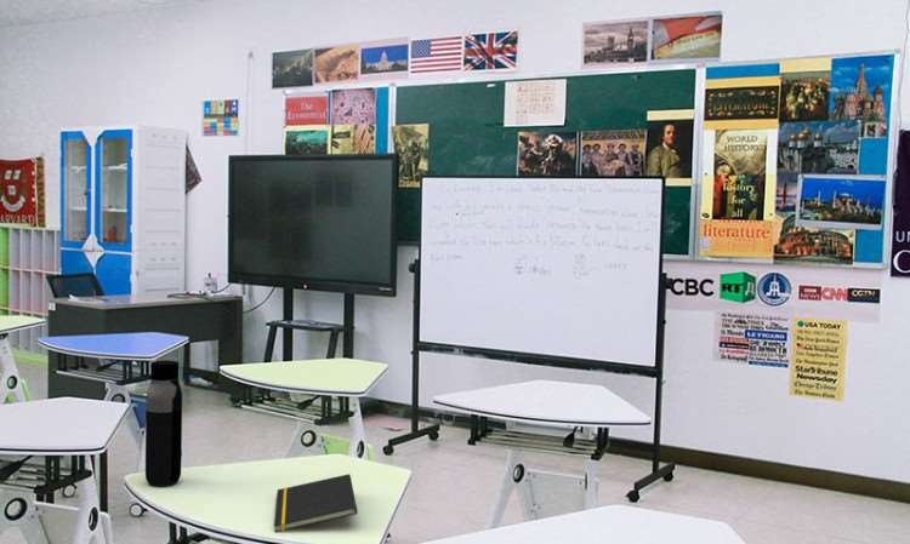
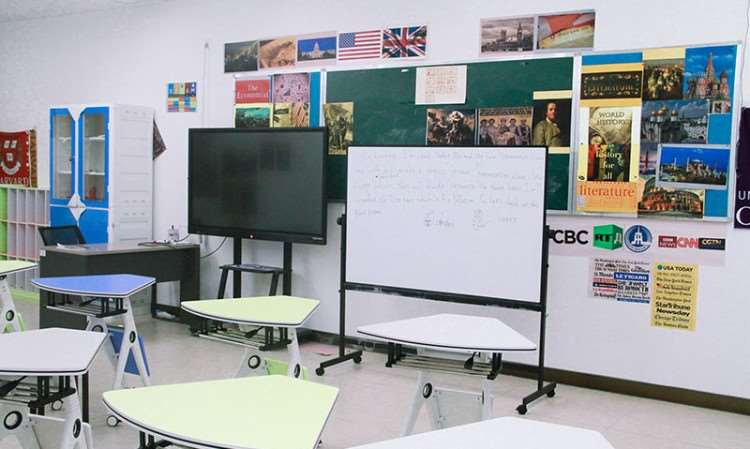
- water bottle [144,359,183,487]
- notepad [273,473,358,533]
